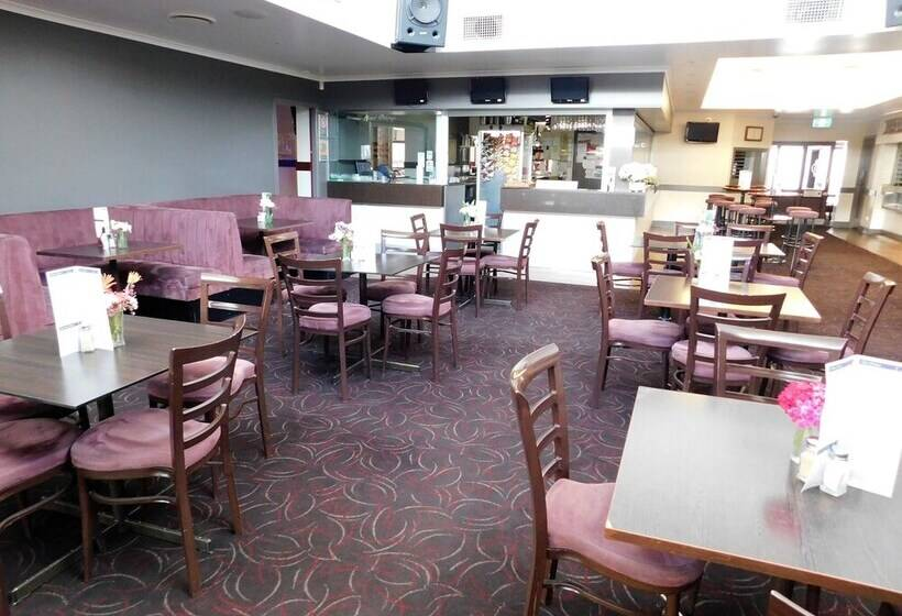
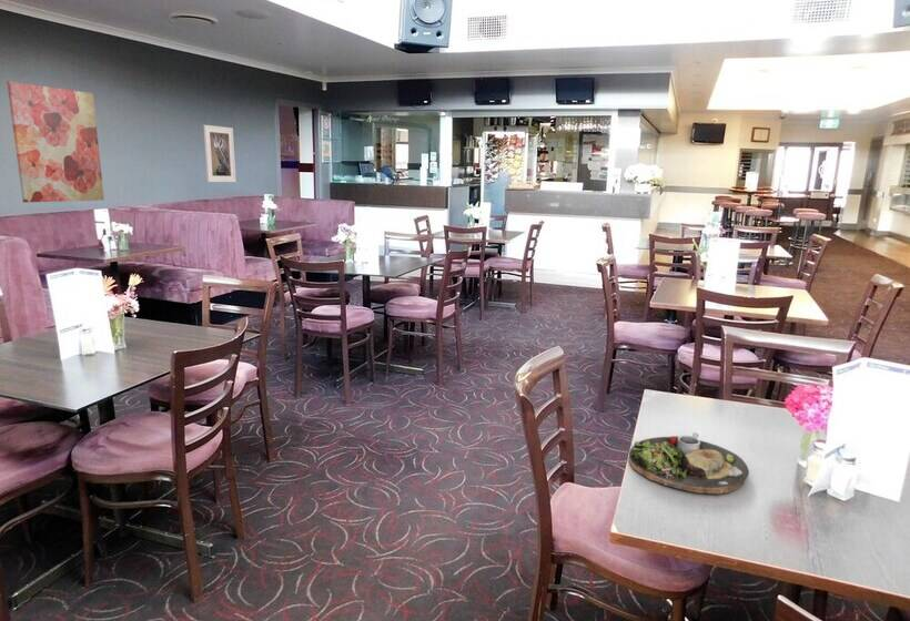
+ dinner plate [628,431,750,496]
+ wall art [6,80,105,203]
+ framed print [202,124,237,183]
